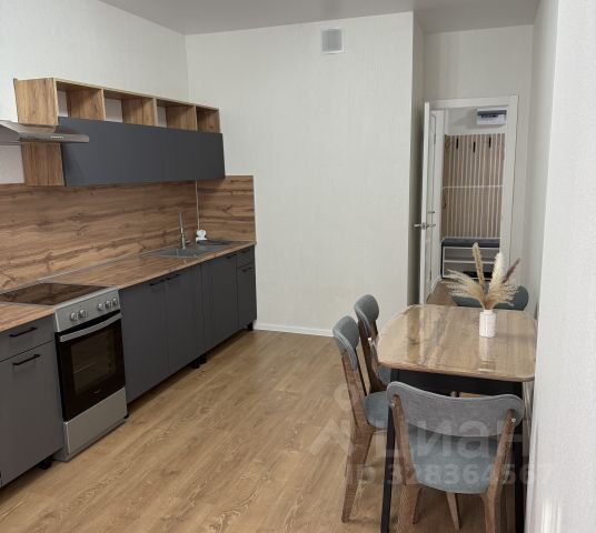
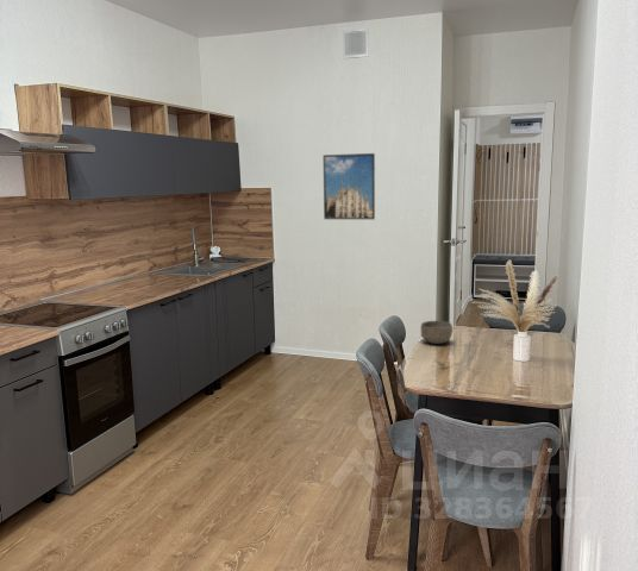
+ bowl [420,320,454,345]
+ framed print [323,152,376,220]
